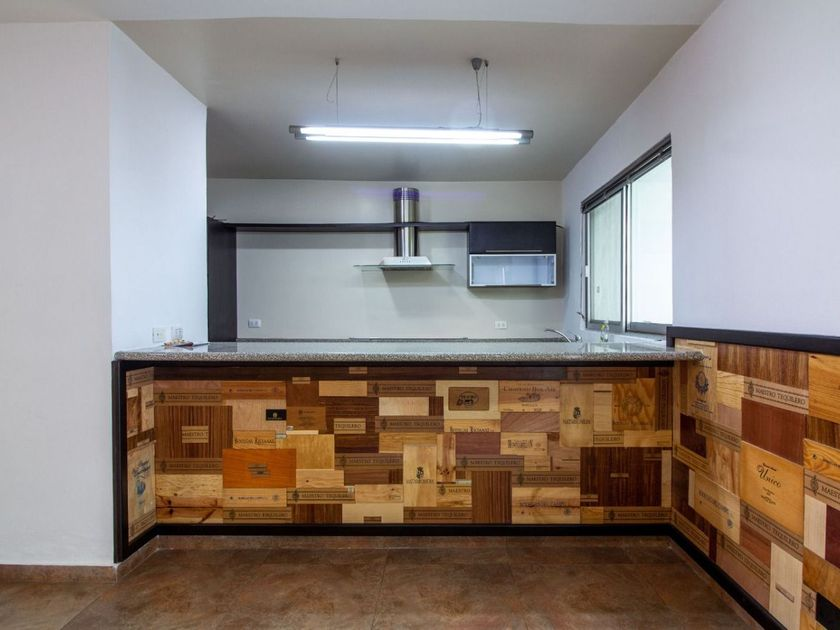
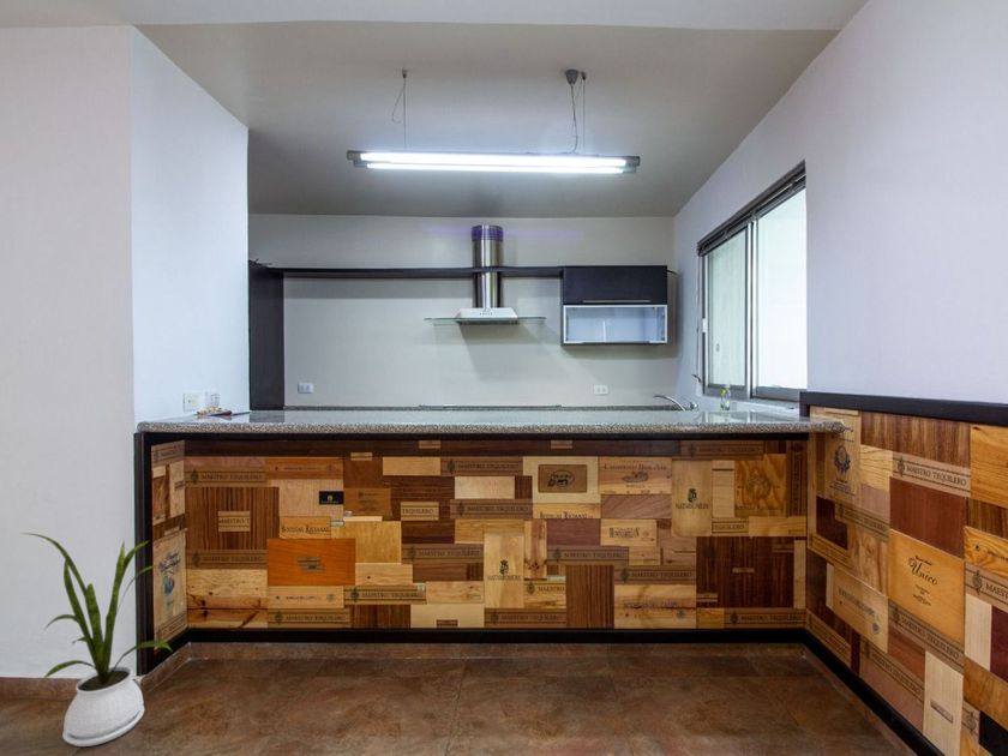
+ house plant [23,532,174,748]
